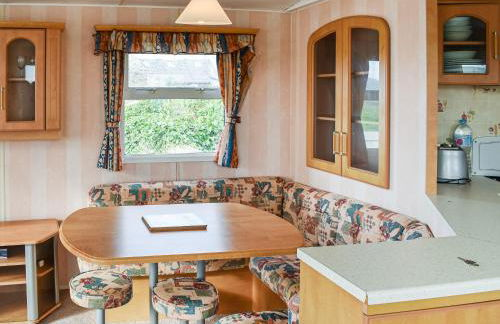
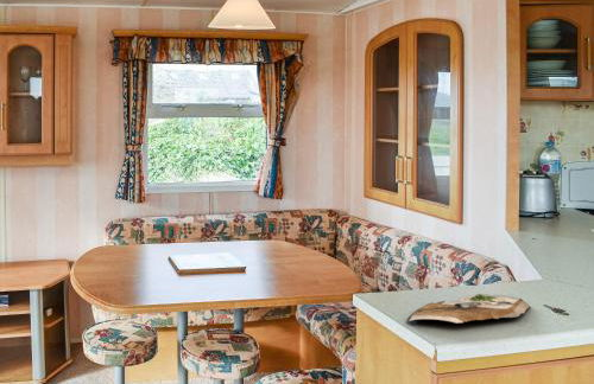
+ cutting board [405,293,531,325]
